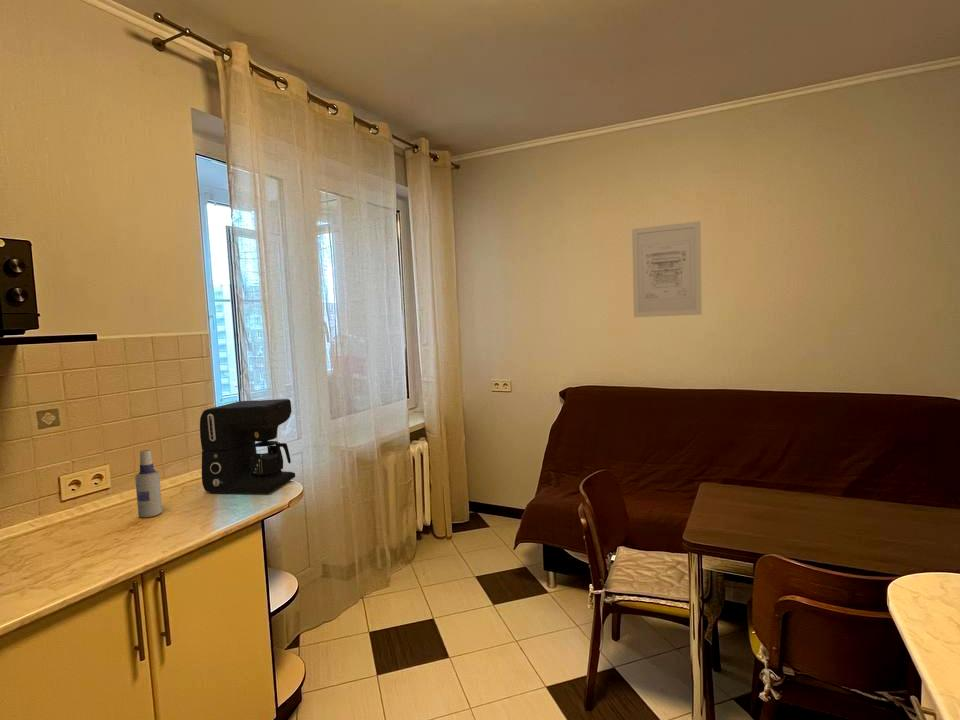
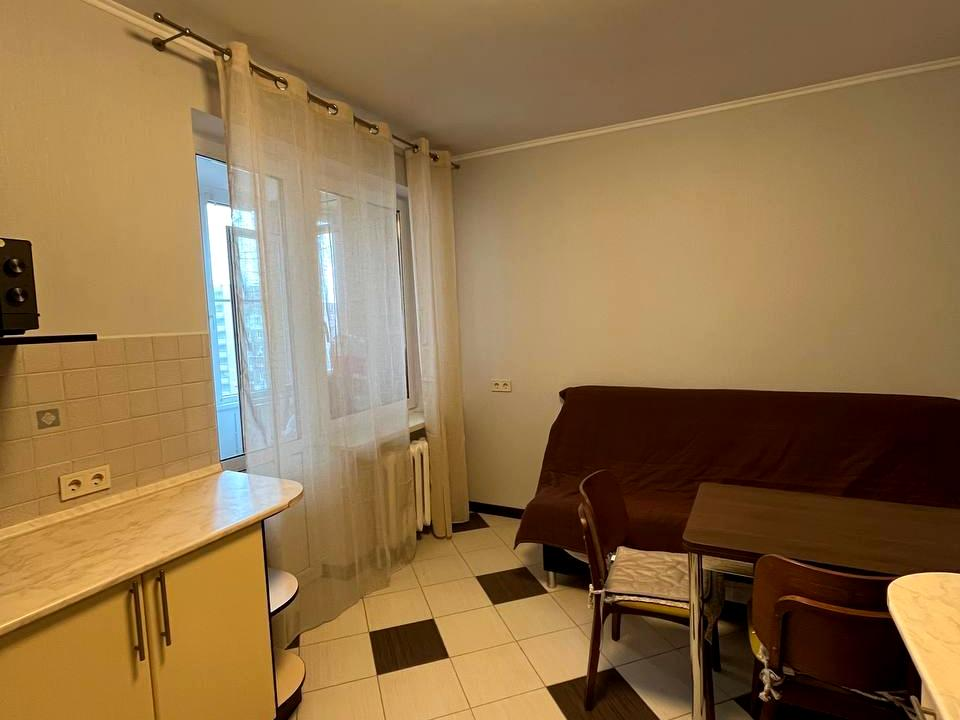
- wall art [631,220,703,318]
- spray bottle [134,449,163,518]
- coffee maker [199,398,296,494]
